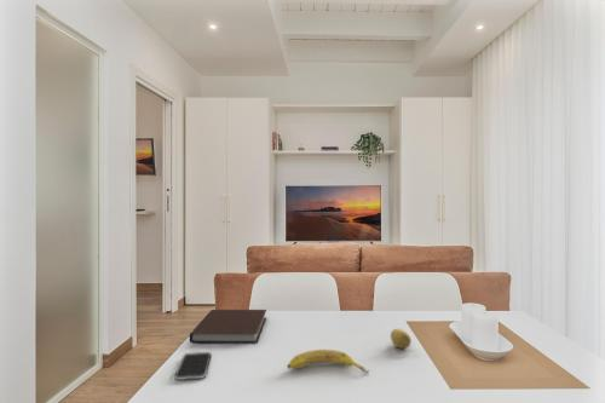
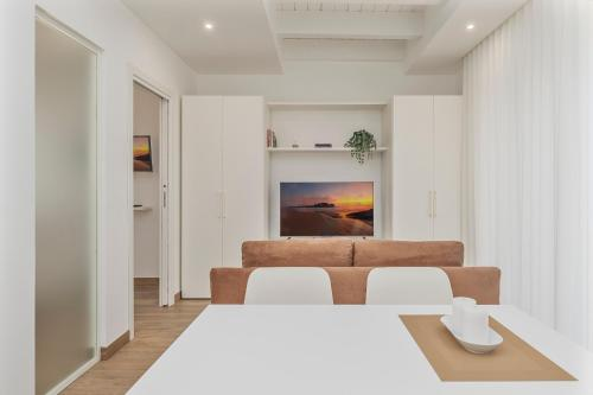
- fruit [286,349,370,374]
- smartphone [173,351,213,381]
- notebook [189,309,267,345]
- decorative egg [390,328,413,350]
